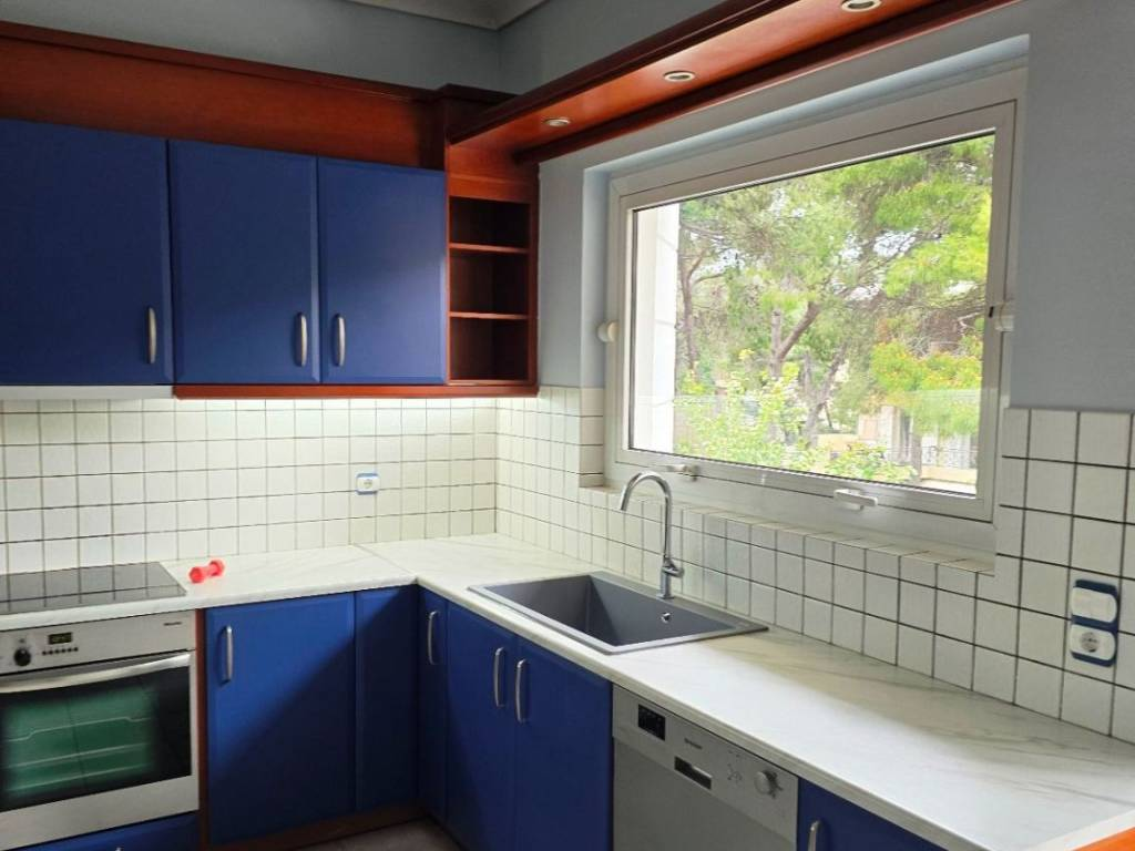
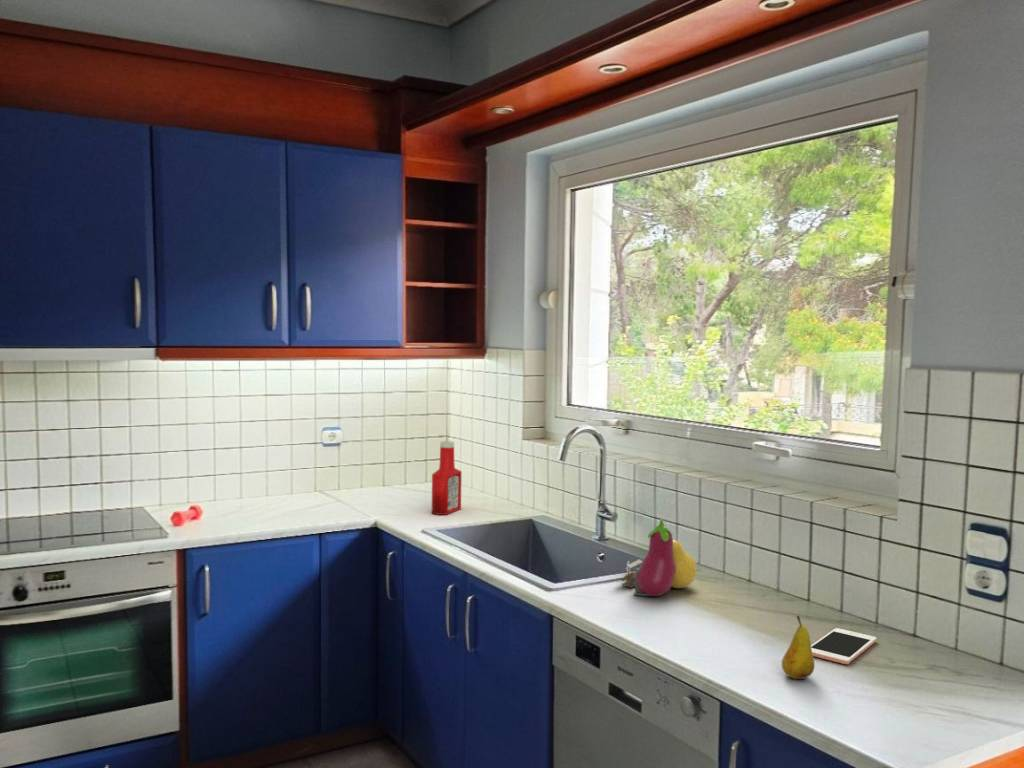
+ soap bottle [431,440,463,516]
+ fruit [781,615,816,680]
+ fruit [618,519,698,597]
+ cell phone [811,627,878,665]
